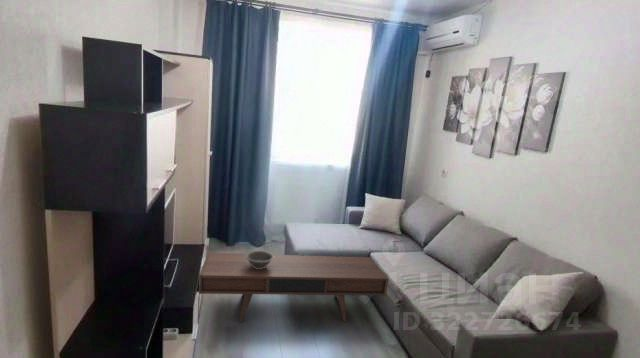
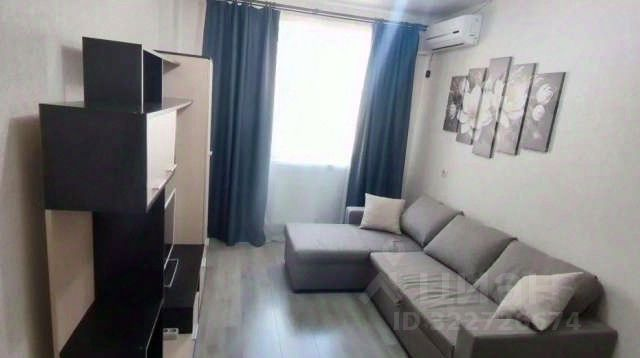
- coffee table [198,251,389,323]
- decorative bowl [245,250,275,269]
